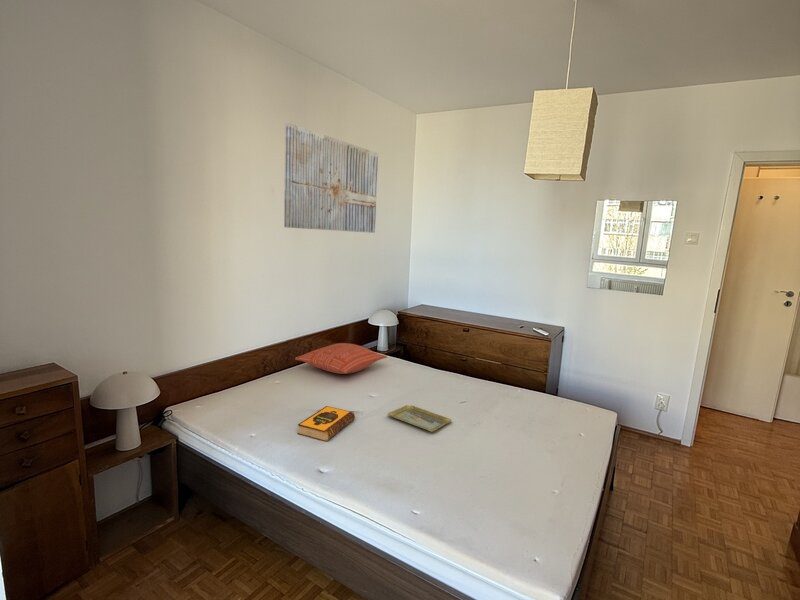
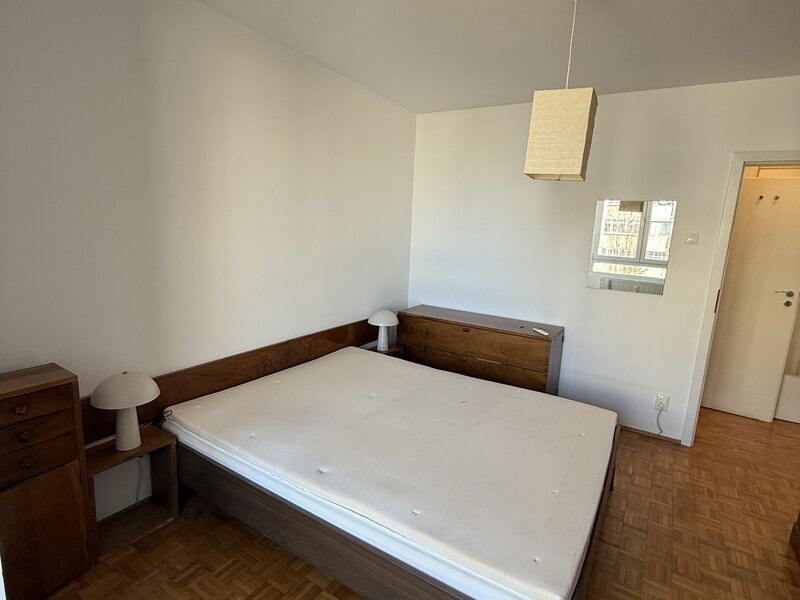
- tray [387,404,453,433]
- hardback book [296,405,356,443]
- wall art [283,122,379,234]
- pillow [294,342,388,375]
